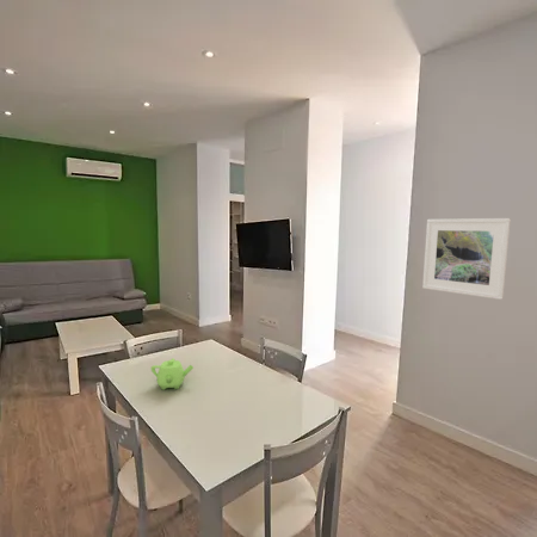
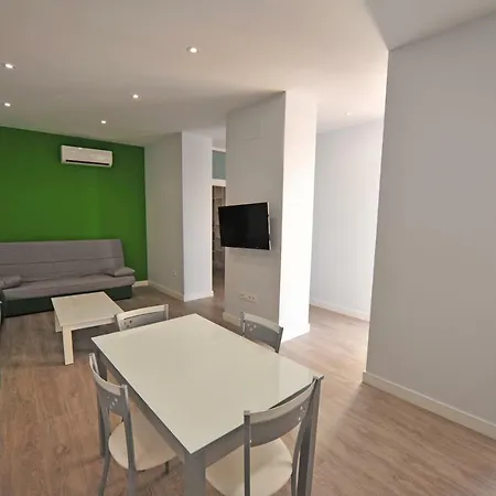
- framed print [421,217,512,301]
- teapot [149,357,195,391]
